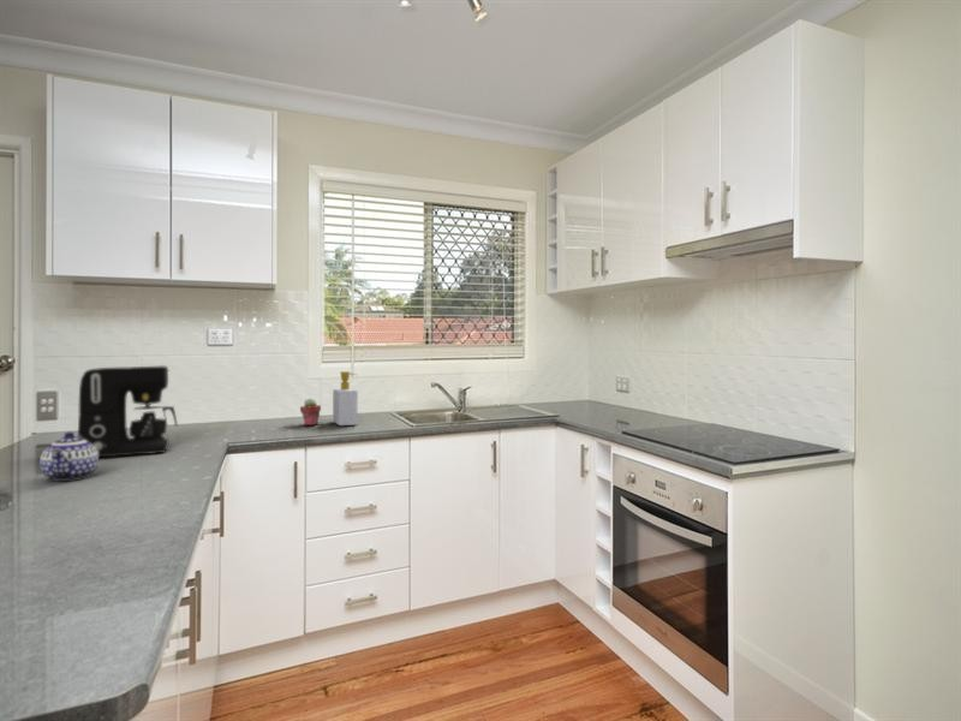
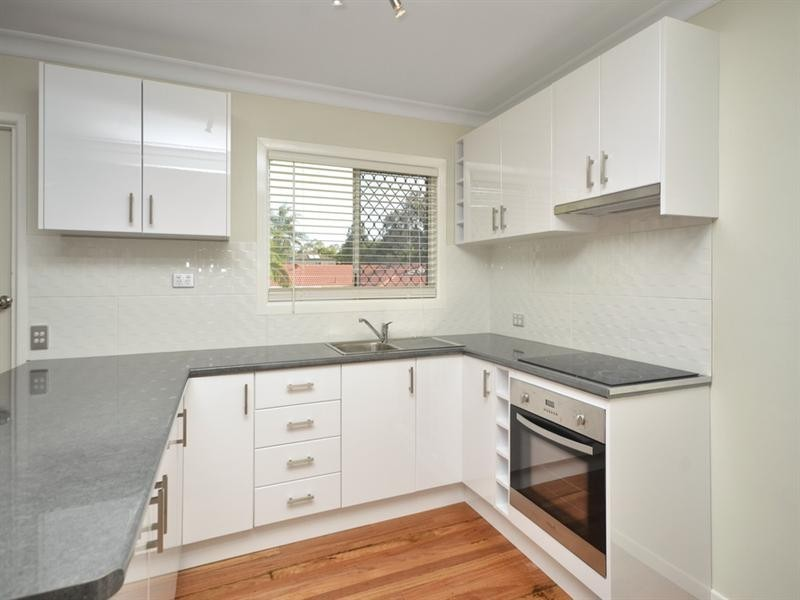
- teapot [38,431,100,482]
- coffee maker [77,364,179,458]
- potted succulent [299,398,322,427]
- soap bottle [332,370,359,427]
